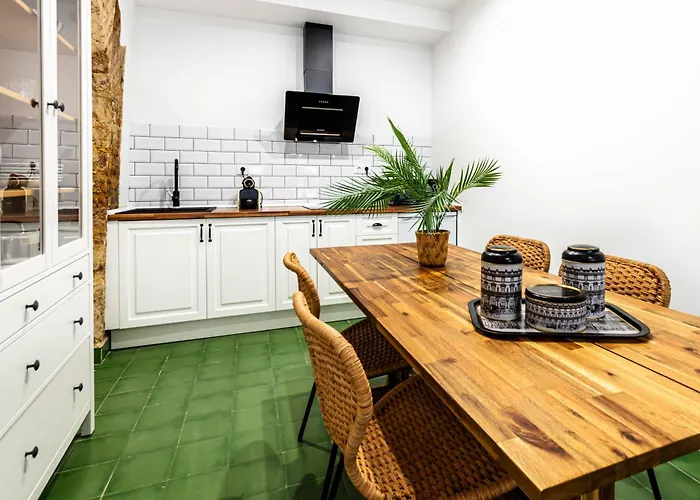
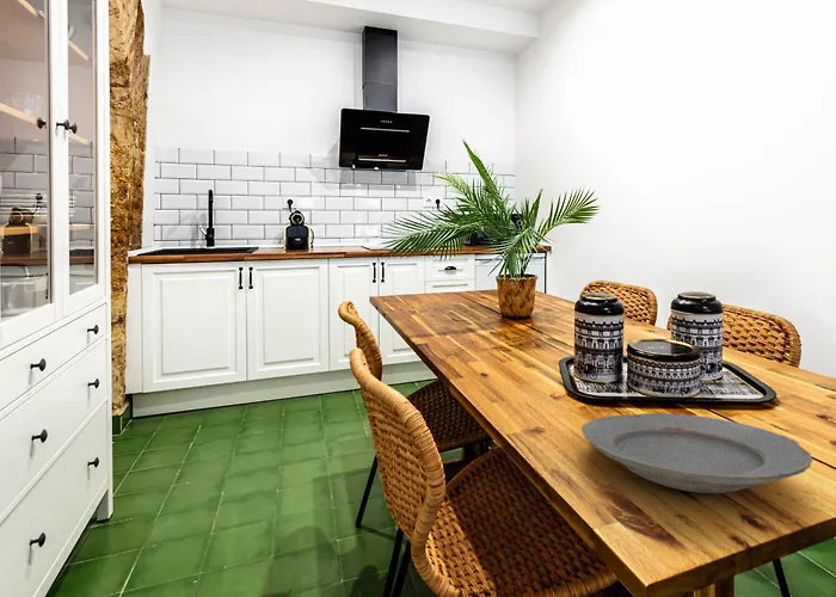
+ plate [580,412,813,494]
